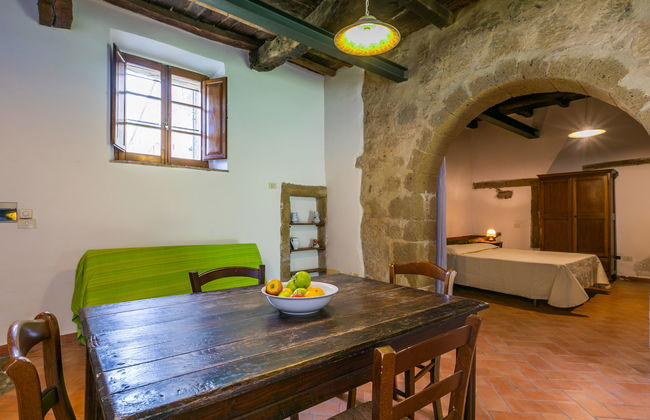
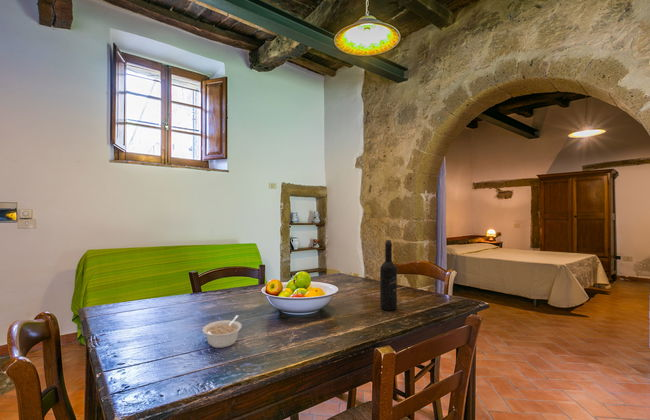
+ legume [202,314,243,349]
+ wine bottle [379,239,398,311]
